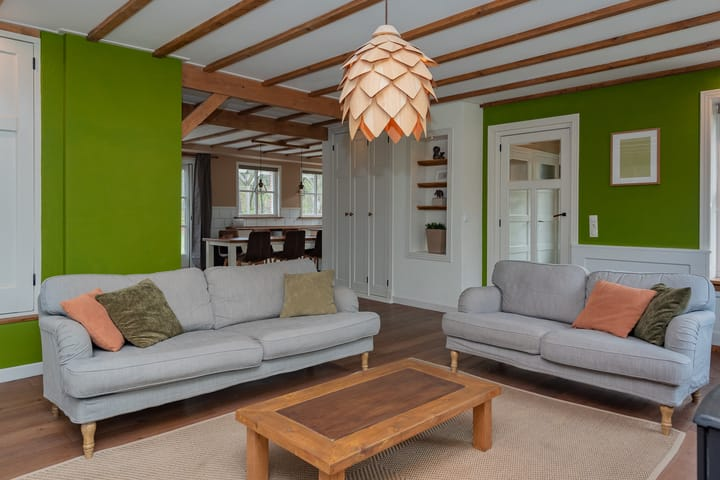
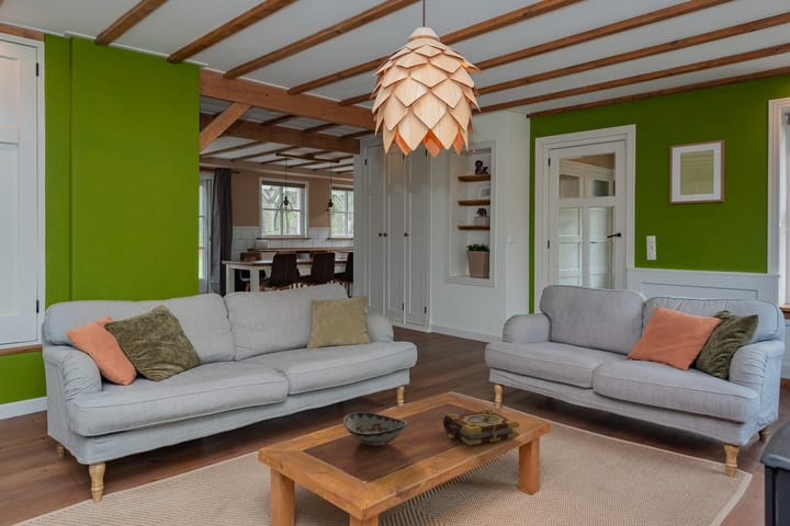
+ book [442,408,520,447]
+ decorative bowl [342,411,408,447]
